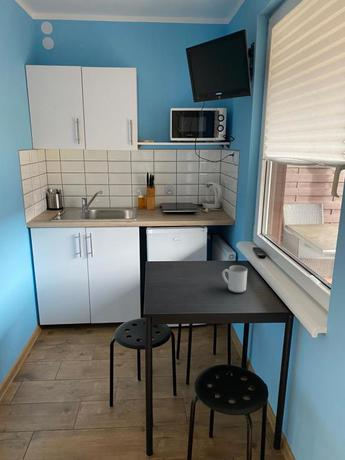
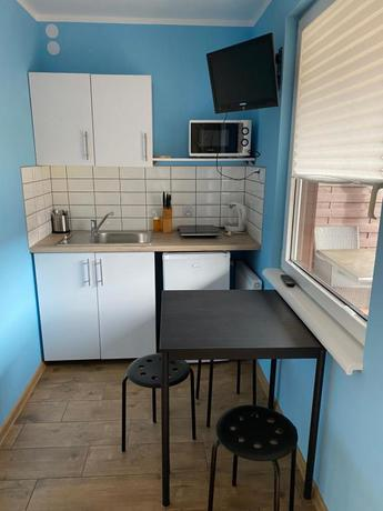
- mug [221,264,248,294]
